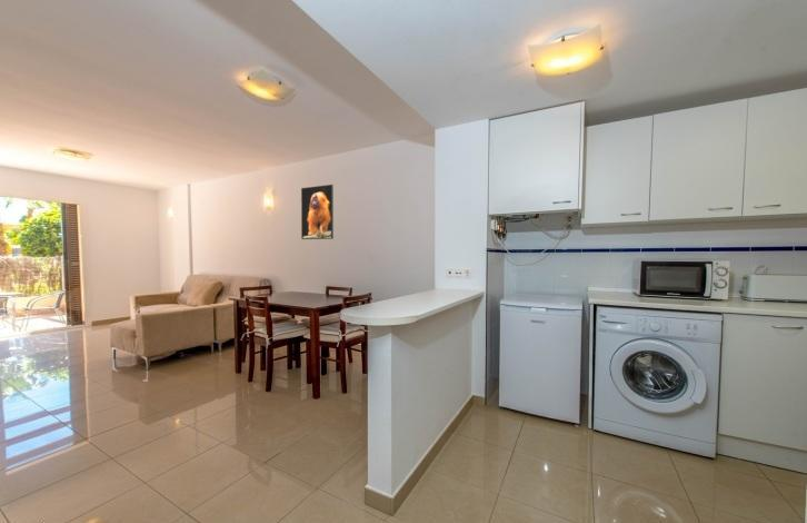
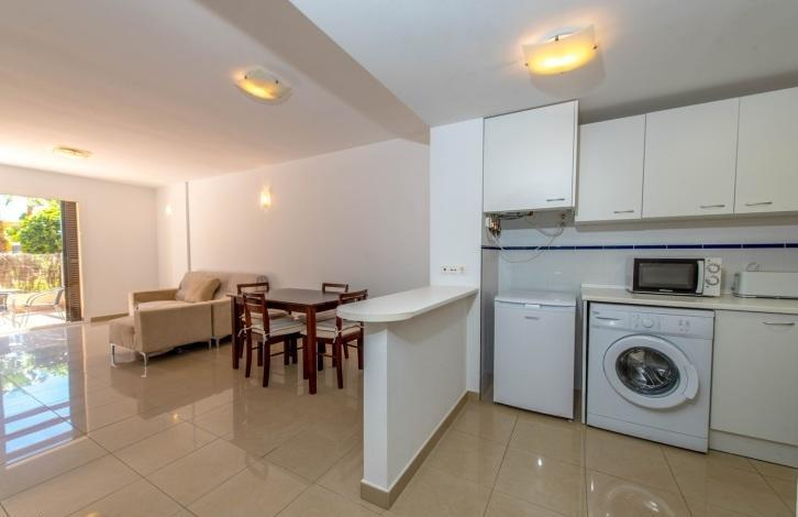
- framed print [300,184,335,240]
